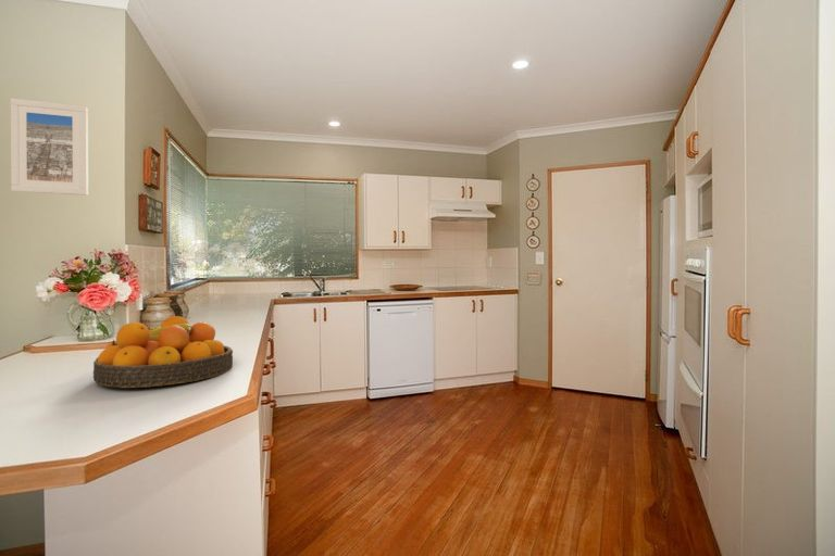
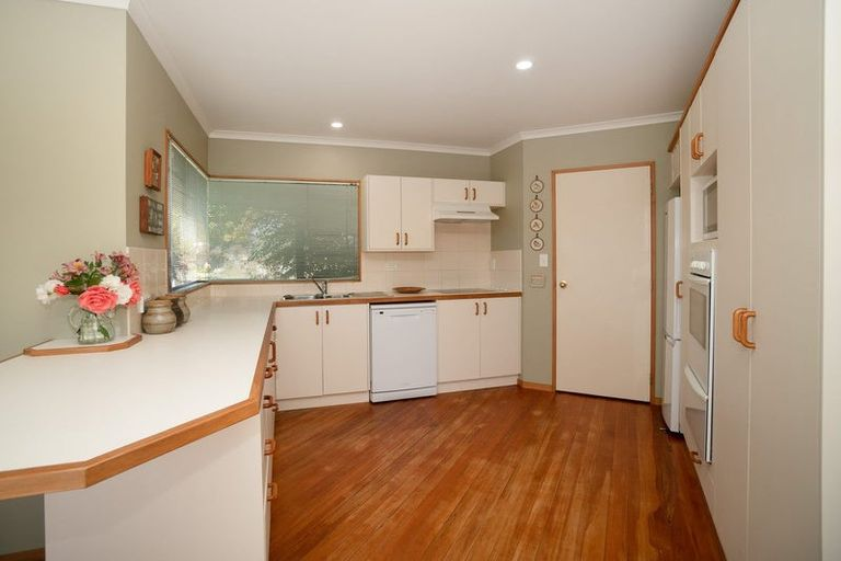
- fruit bowl [92,315,234,389]
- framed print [10,98,89,197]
